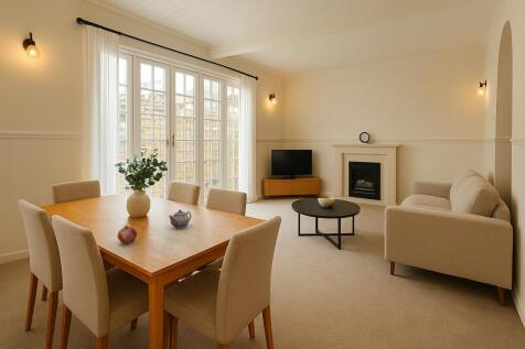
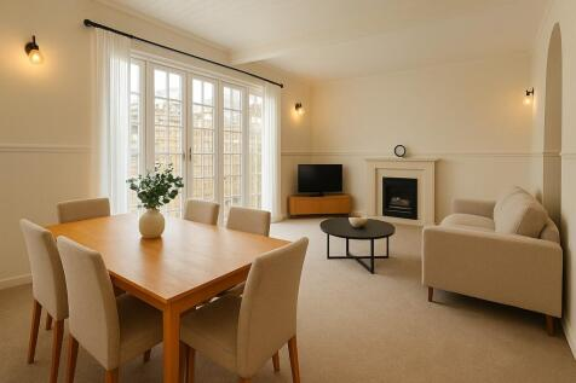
- fruit [117,223,138,244]
- teapot [168,209,192,229]
